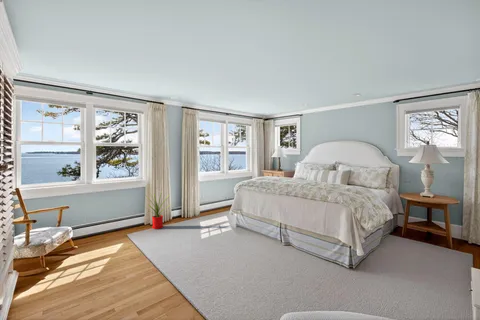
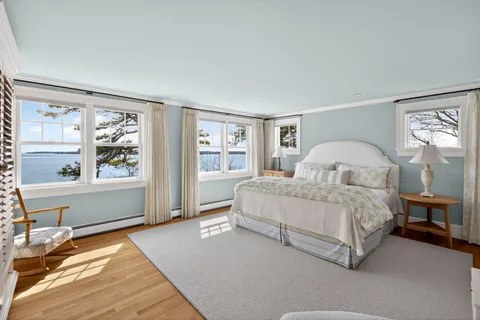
- house plant [144,190,173,230]
